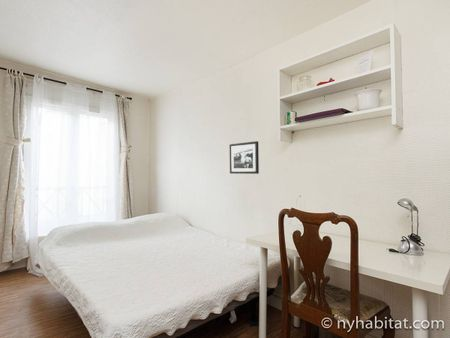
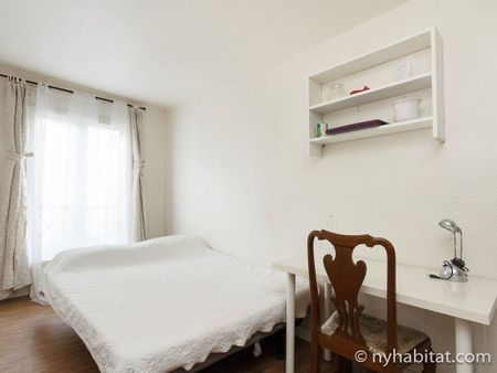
- picture frame [229,140,260,175]
